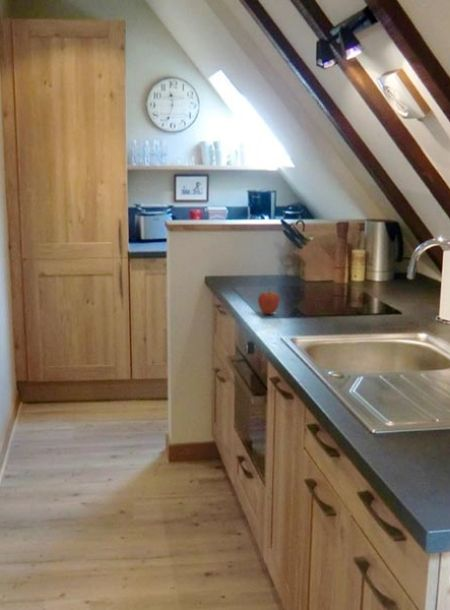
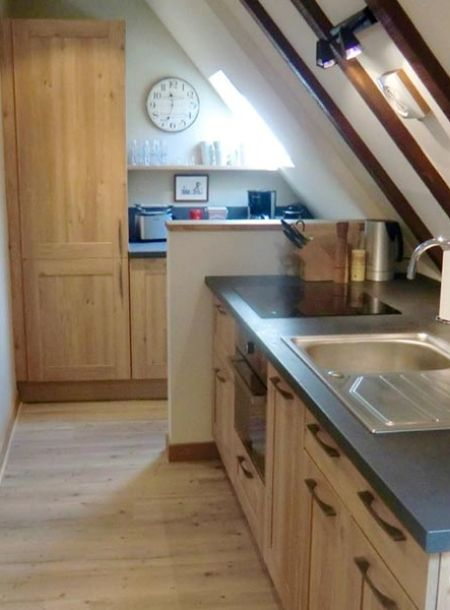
- fruit [257,287,281,315]
